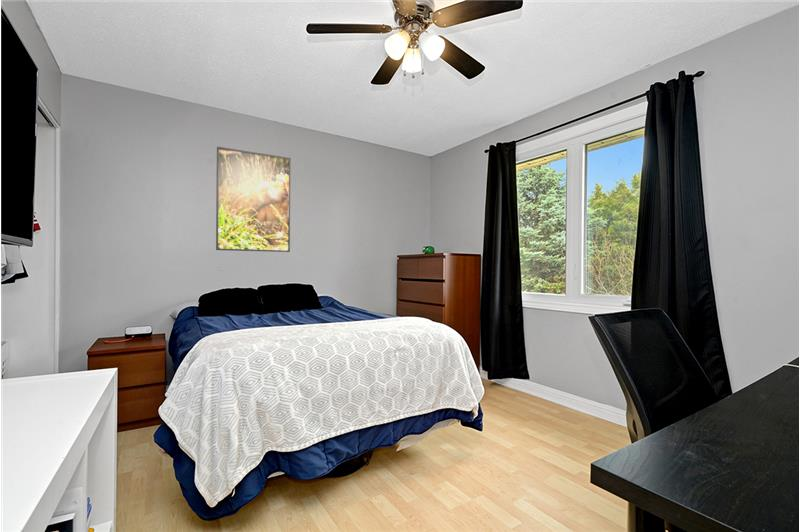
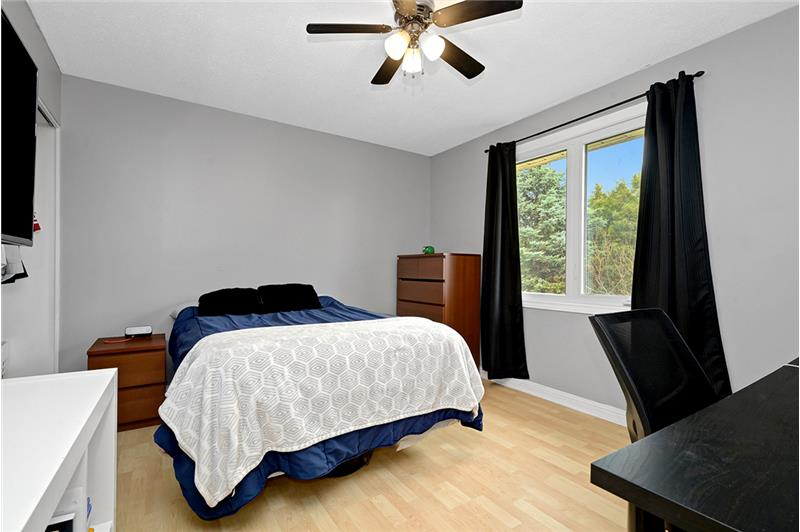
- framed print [215,146,292,253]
